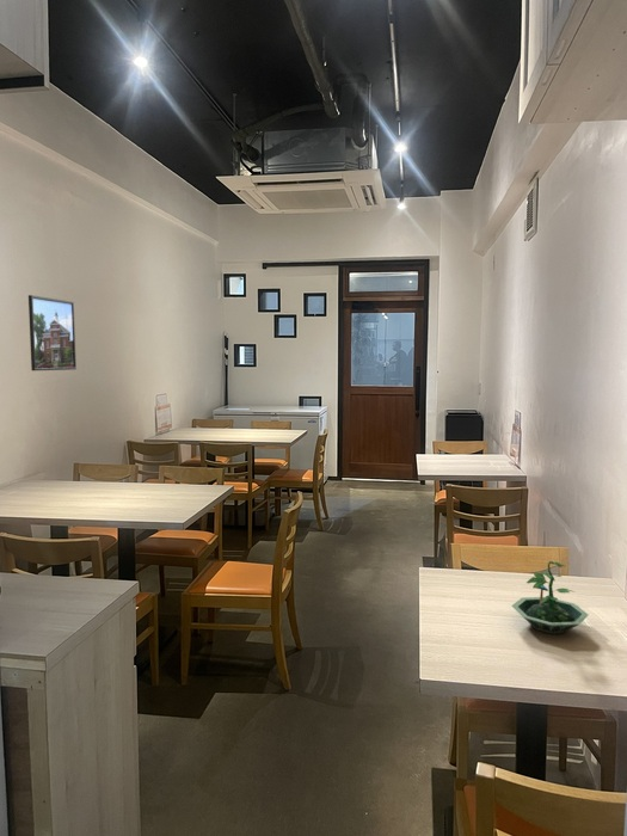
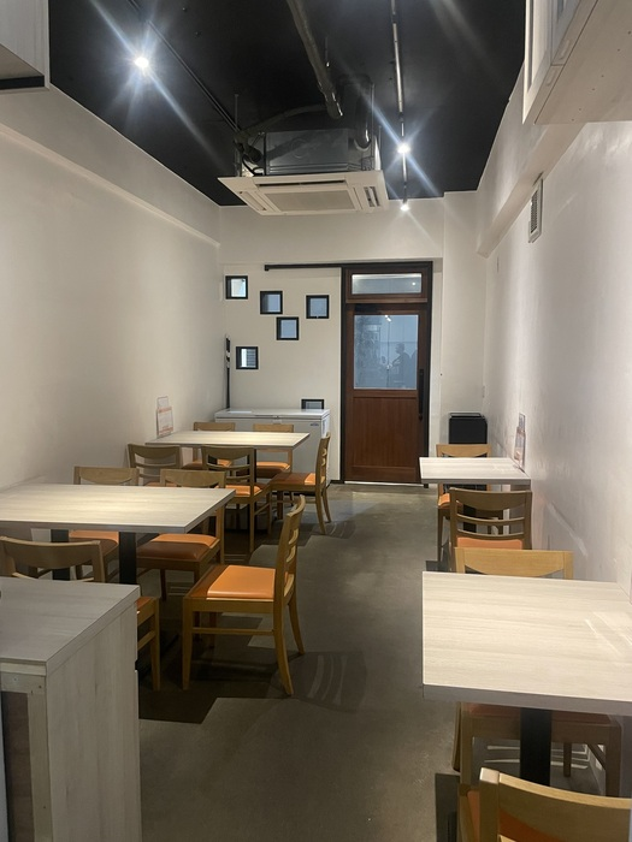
- terrarium [511,560,590,635]
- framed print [27,294,78,371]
